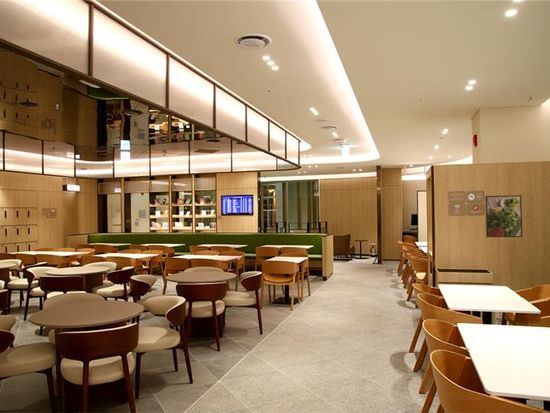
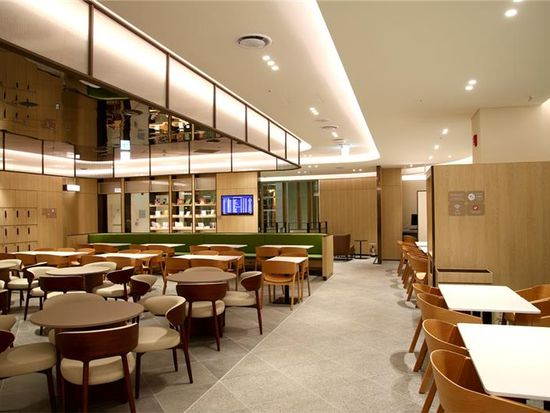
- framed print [484,194,523,238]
